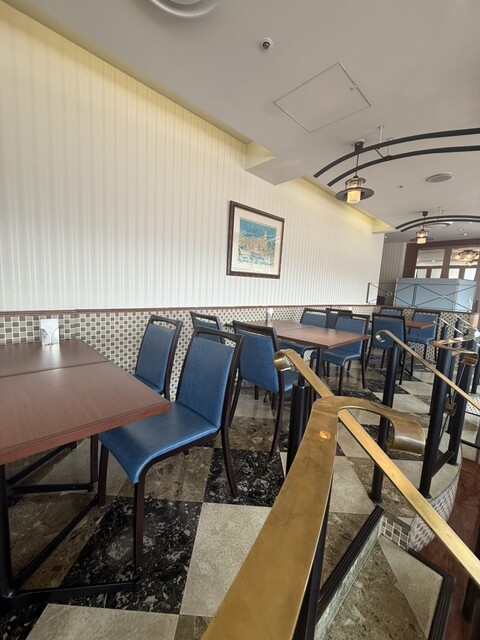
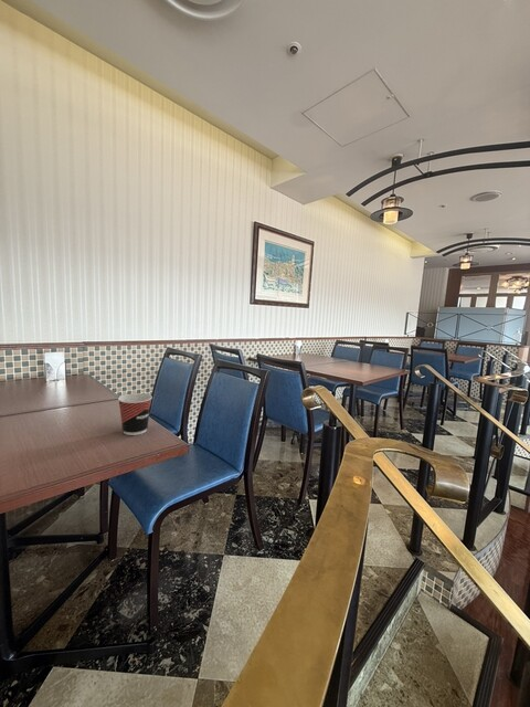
+ cup [117,392,153,436]
